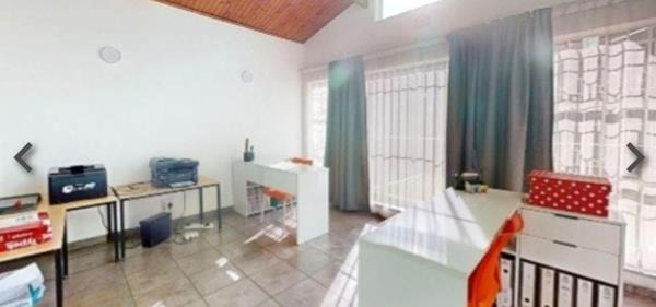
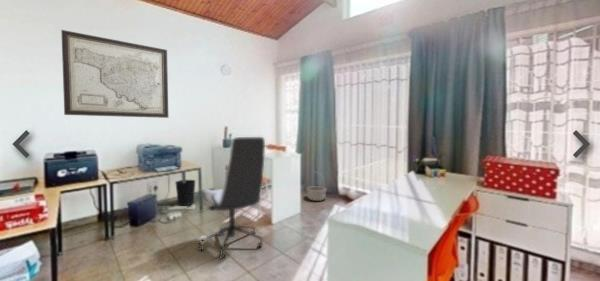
+ wall art [60,29,169,119]
+ basket [305,170,327,202]
+ wastebasket [174,179,196,206]
+ office chair [197,136,266,260]
